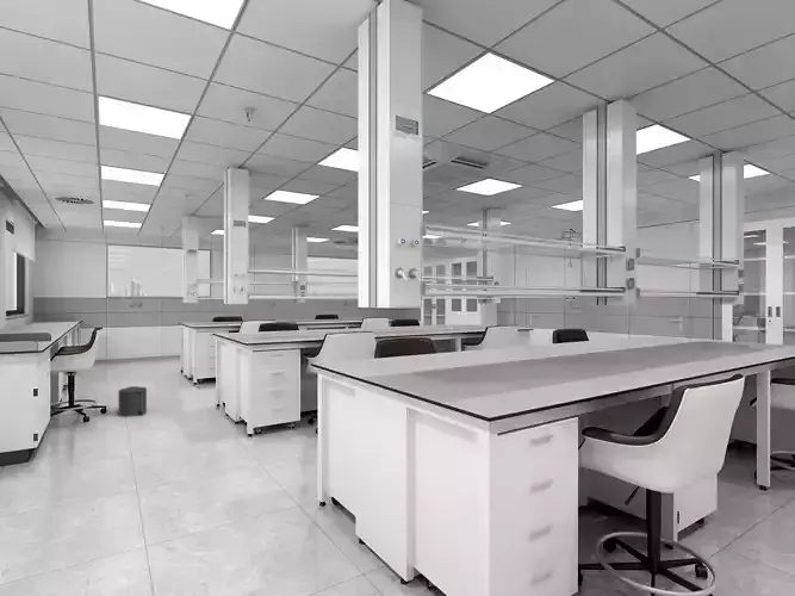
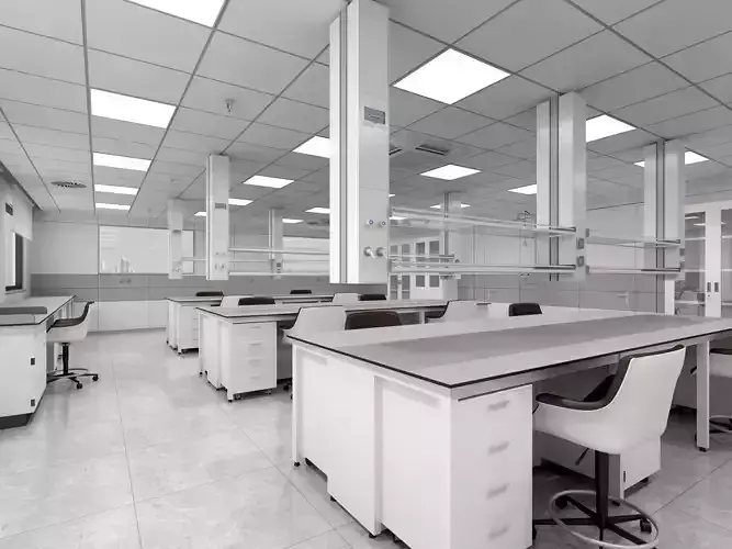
- trash bin [117,385,148,418]
